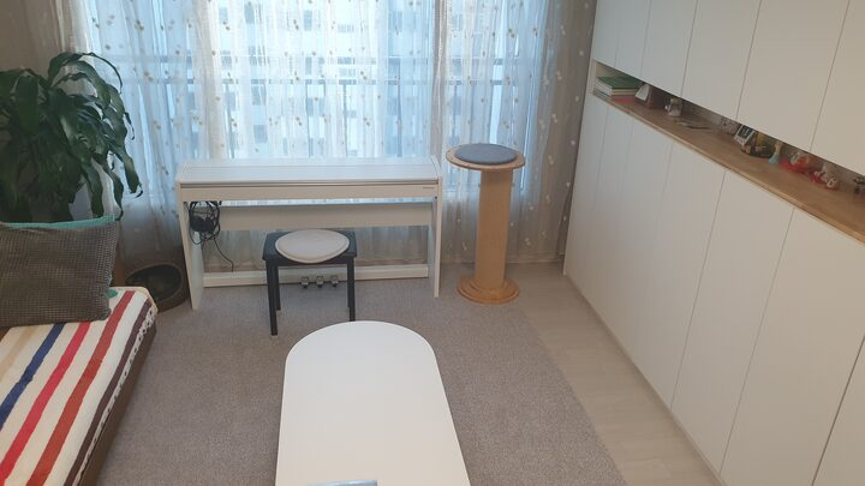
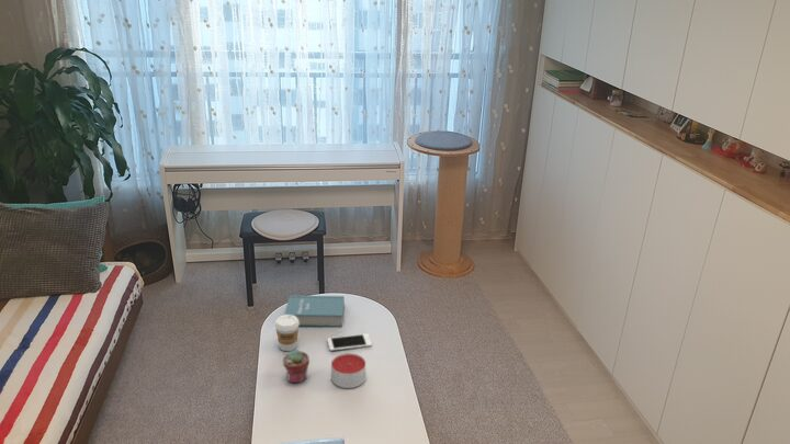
+ book [283,294,346,328]
+ potted succulent [282,349,311,384]
+ candle [330,352,366,389]
+ coffee cup [274,314,300,352]
+ cell phone [326,332,373,352]
